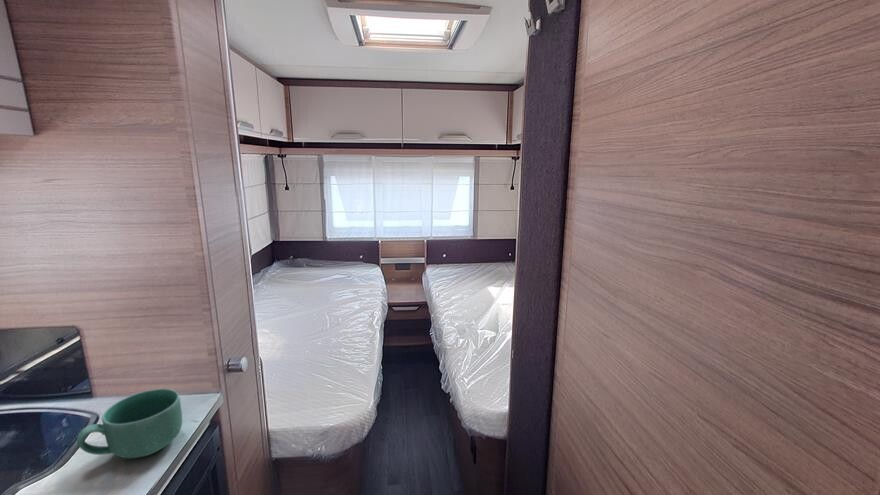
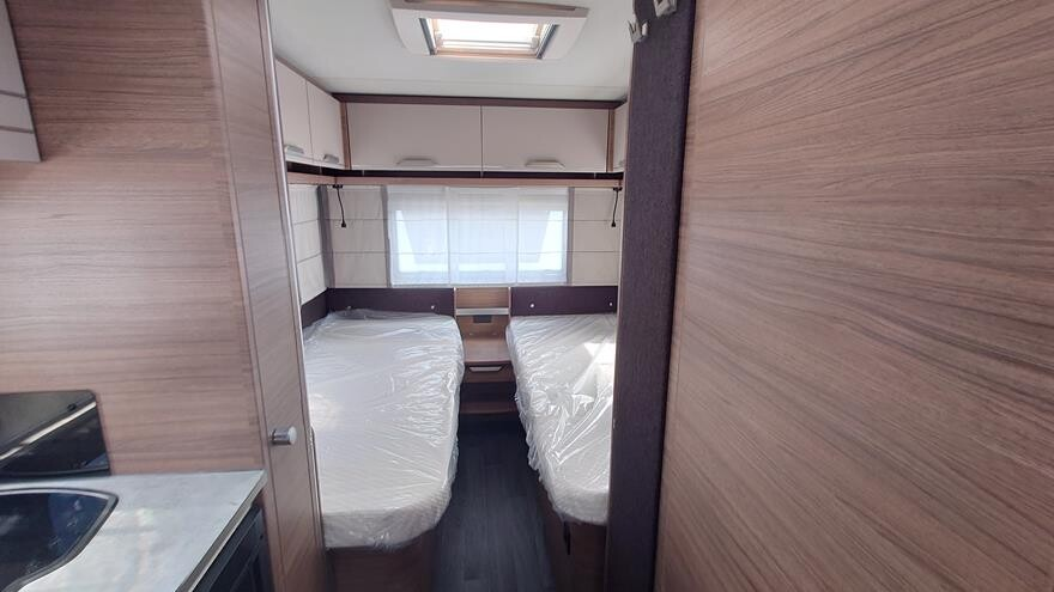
- mug [76,388,183,459]
